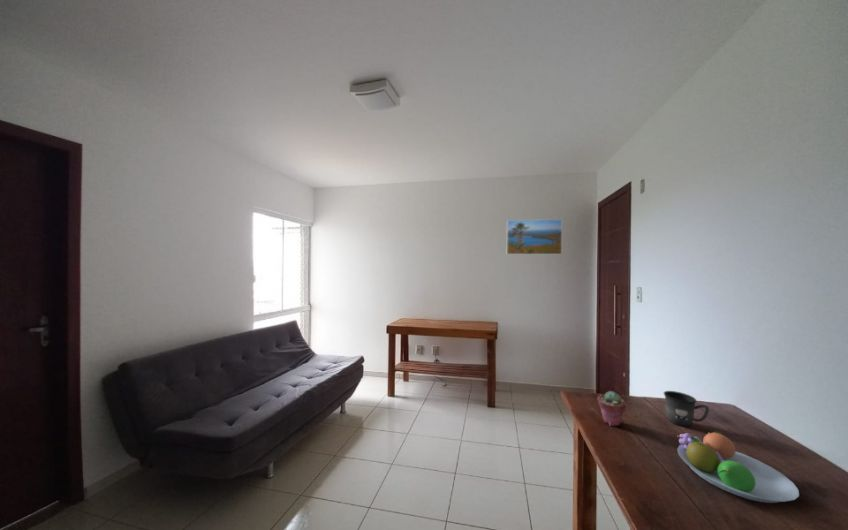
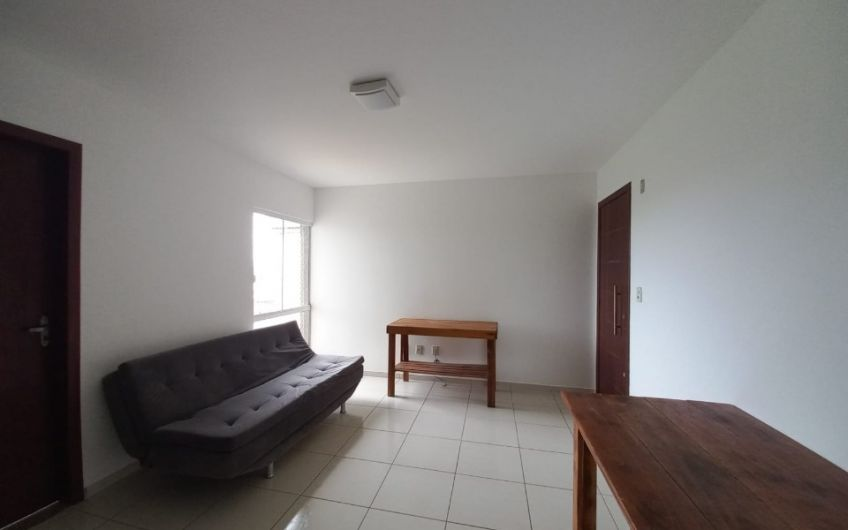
- potted succulent [597,390,627,427]
- mug [663,390,710,427]
- fruit bowl [676,431,800,504]
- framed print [506,218,563,255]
